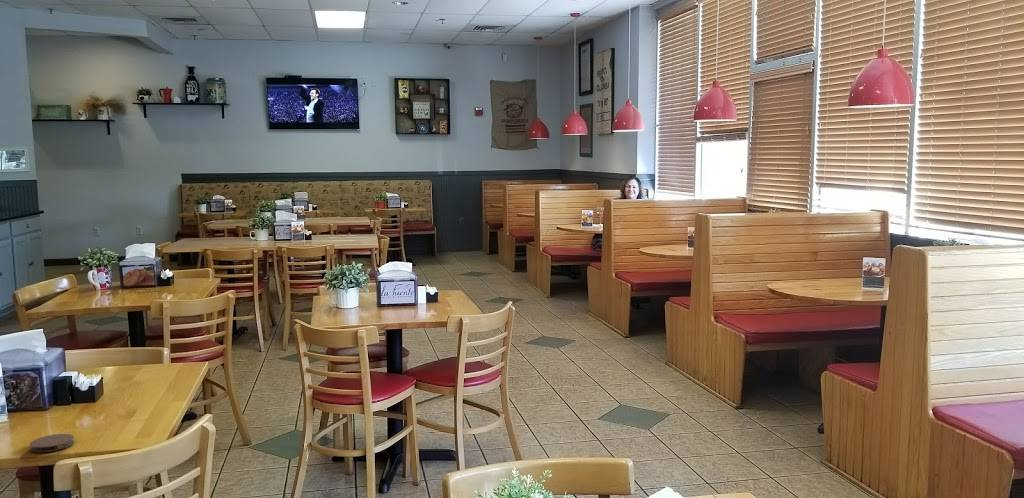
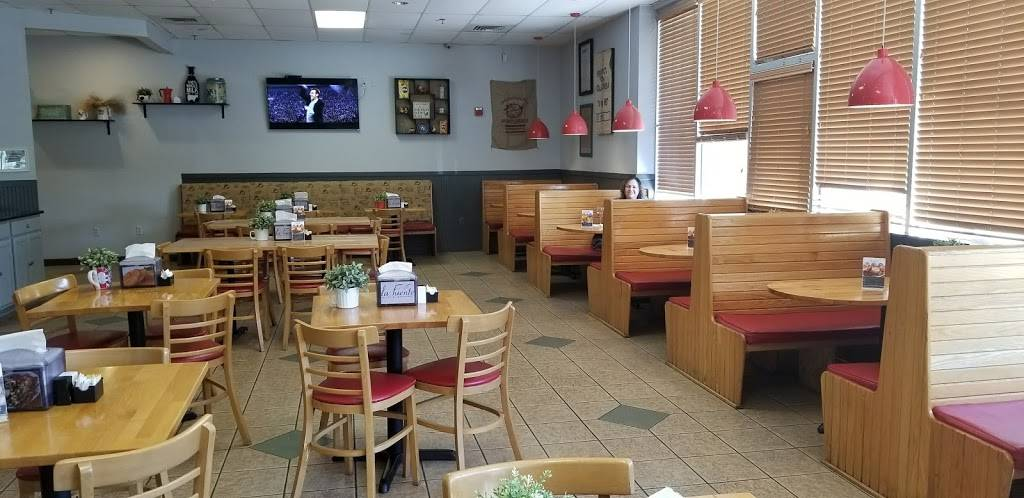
- coaster [29,433,75,453]
